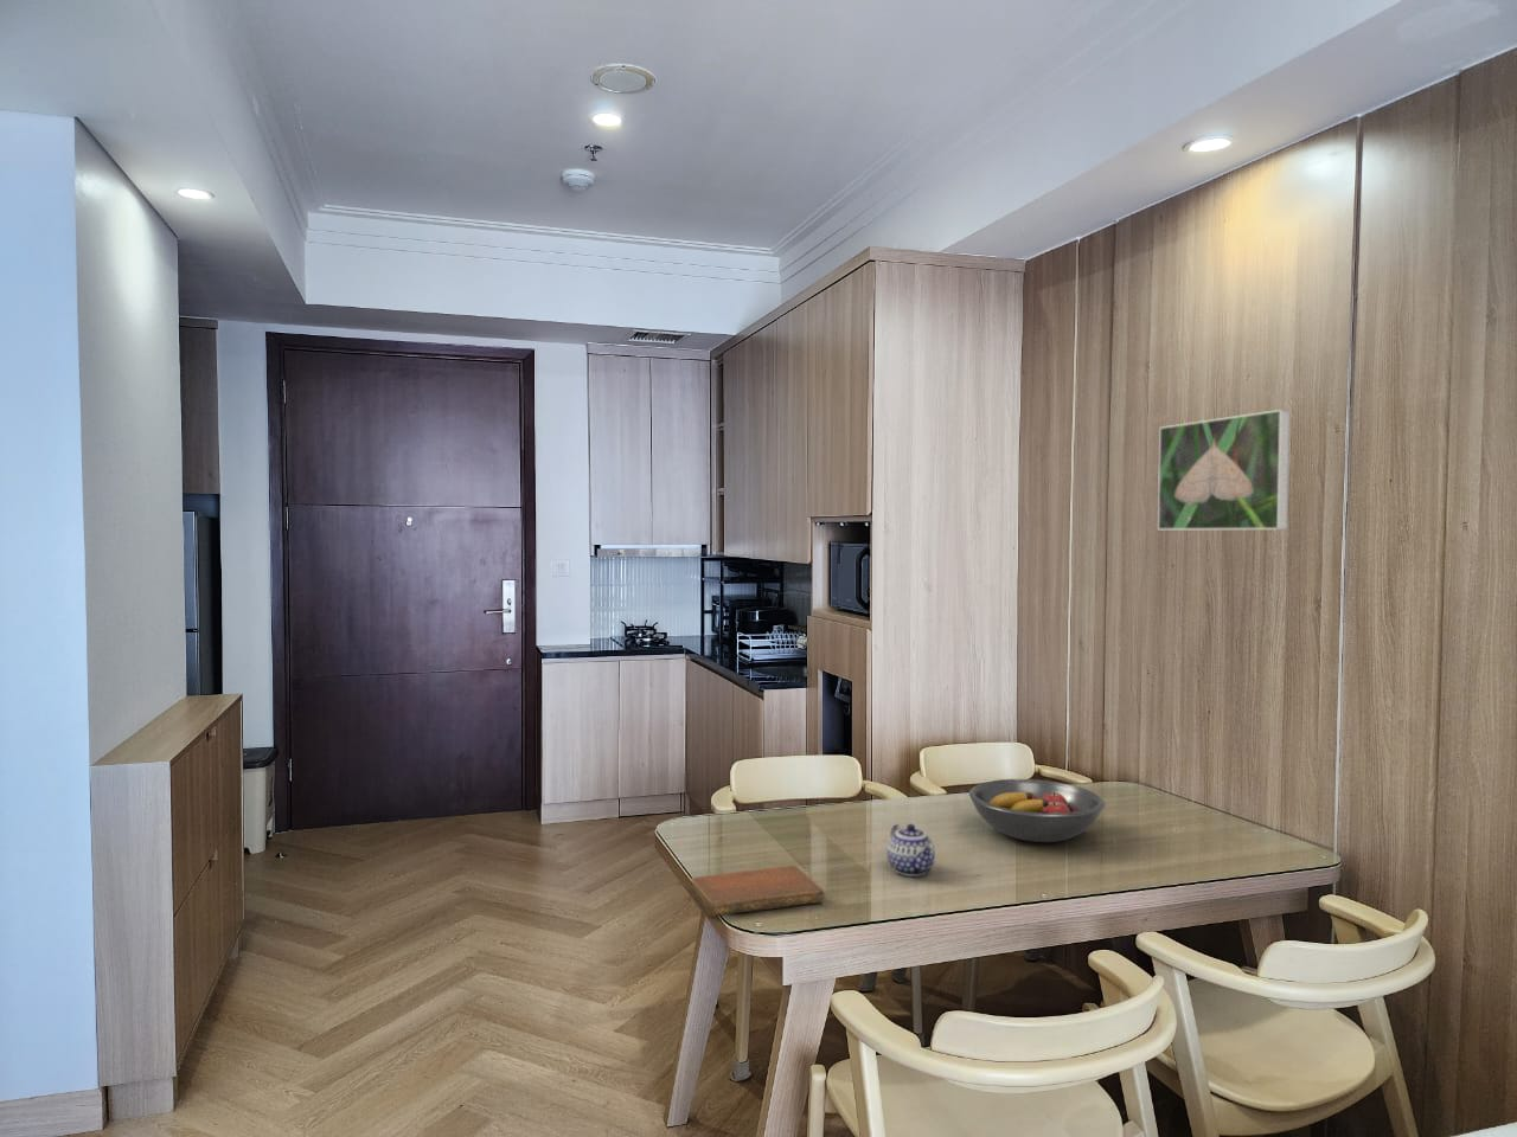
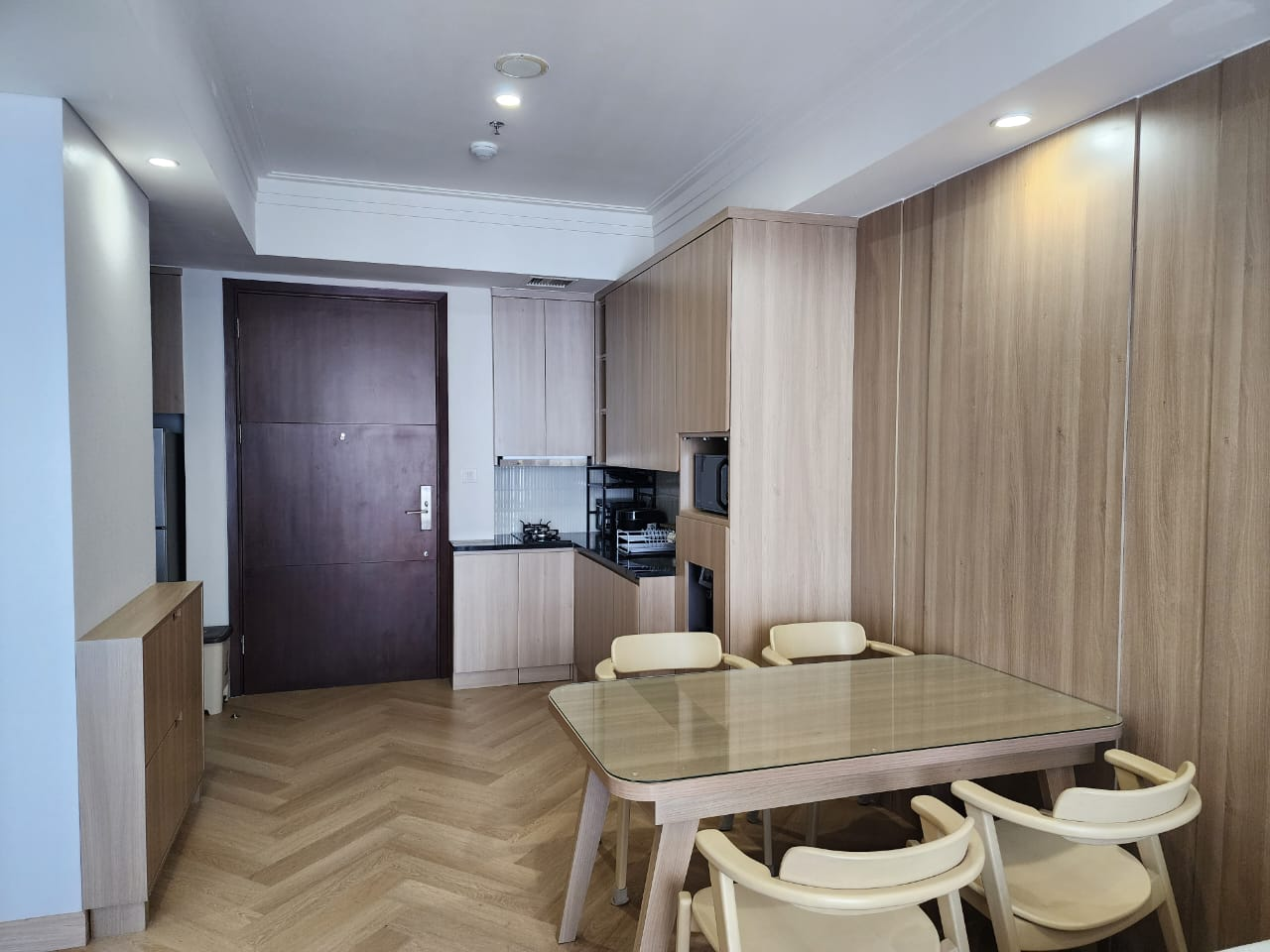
- fruit bowl [969,779,1106,843]
- teapot [886,823,936,878]
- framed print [1156,408,1291,531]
- notebook [688,865,827,918]
